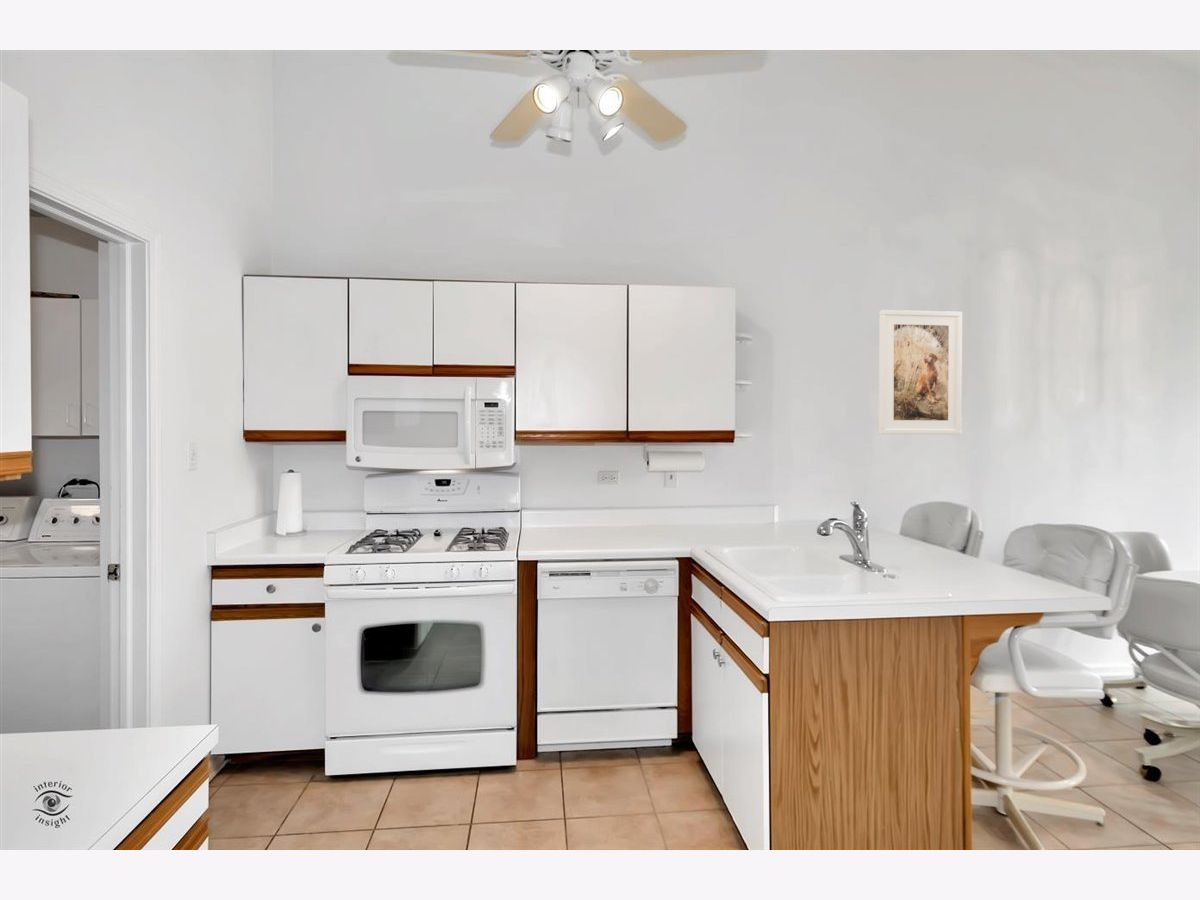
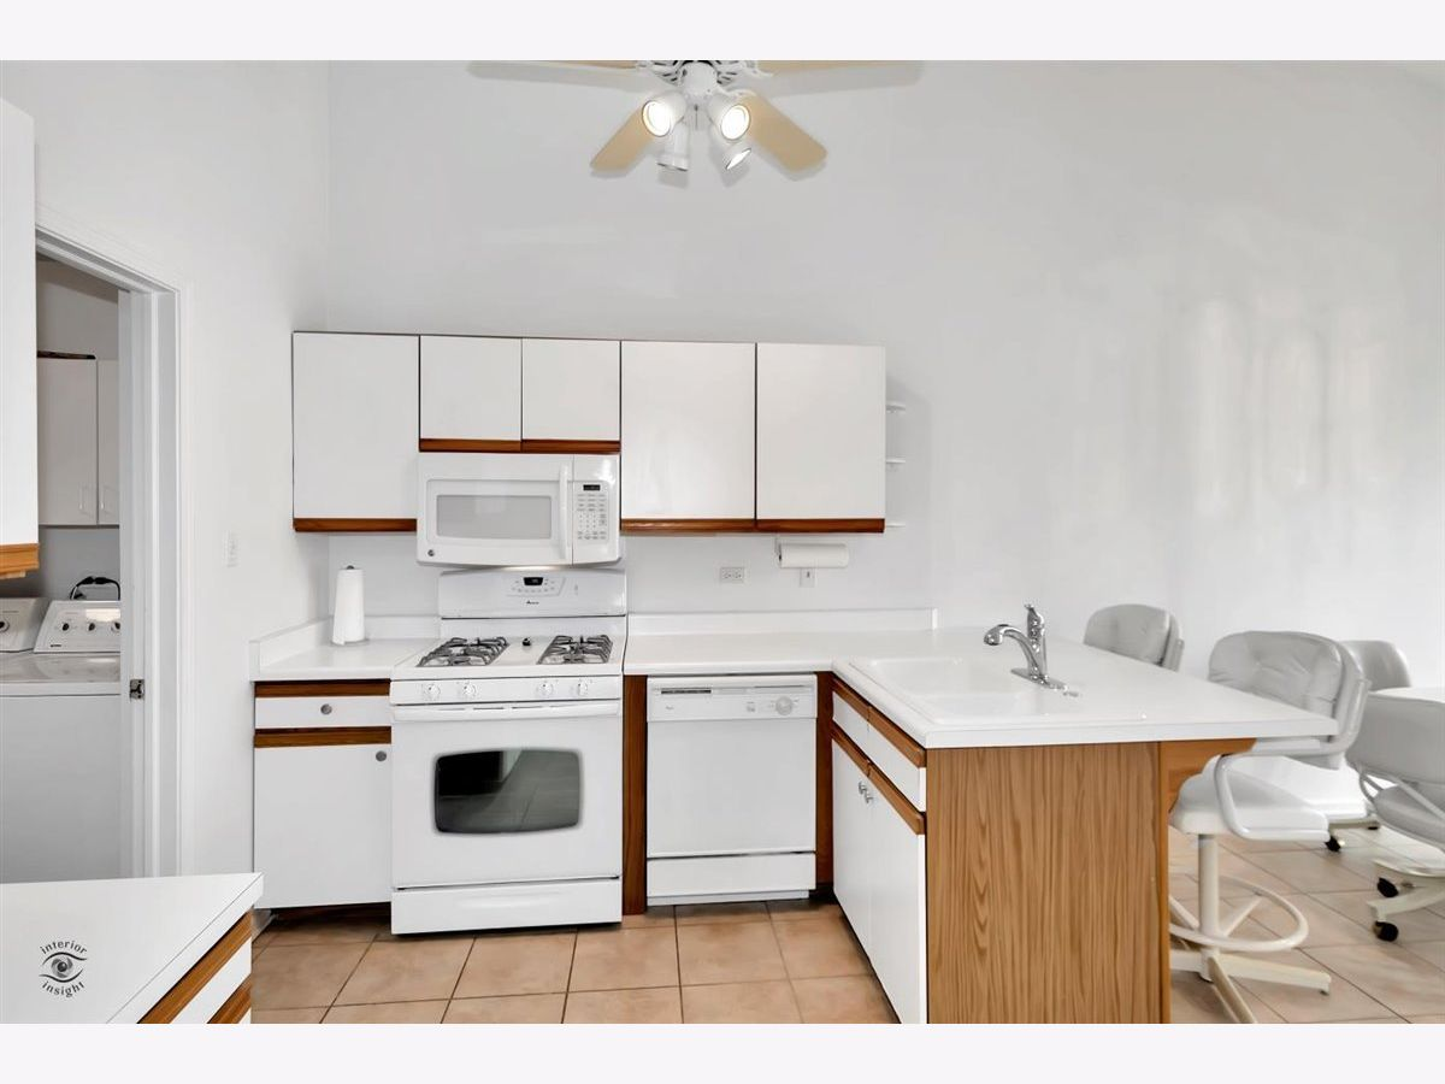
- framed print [878,309,963,435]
